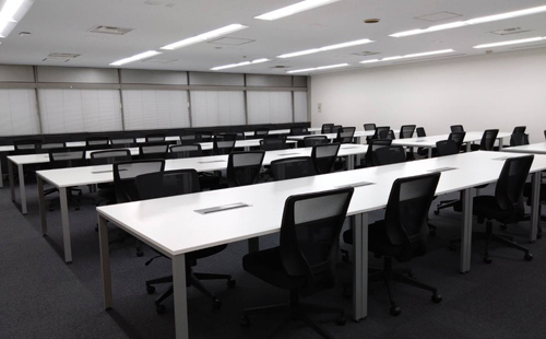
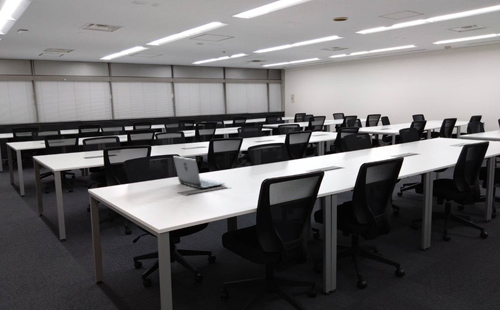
+ laptop [172,155,226,190]
